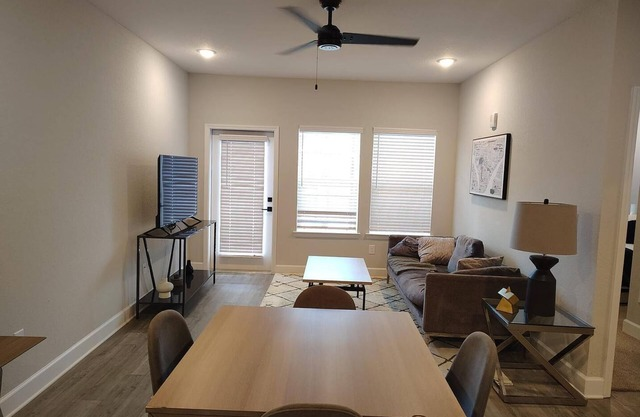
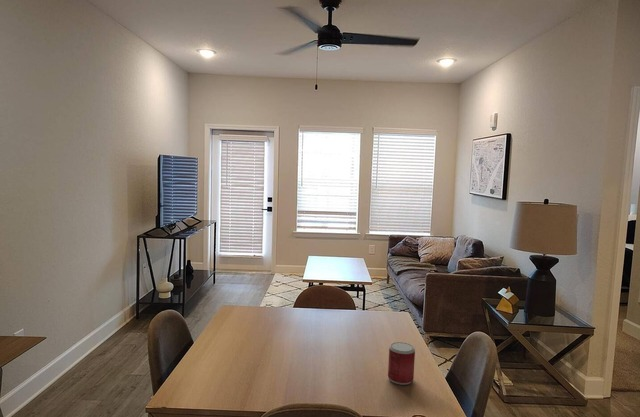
+ beverage can [387,341,416,386]
